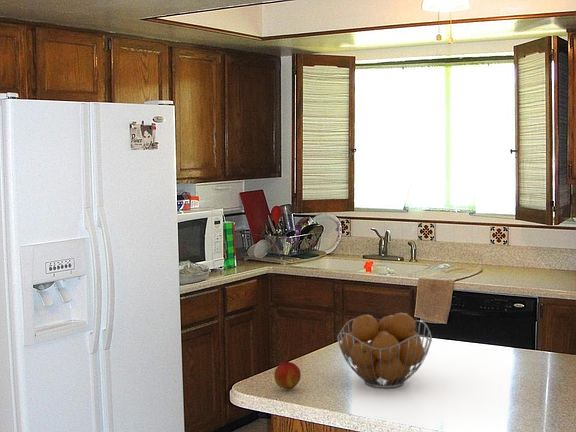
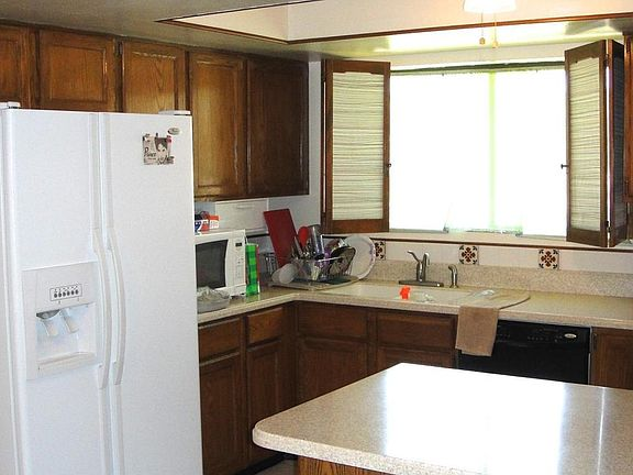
- fruit basket [336,312,433,389]
- peach [273,361,302,390]
